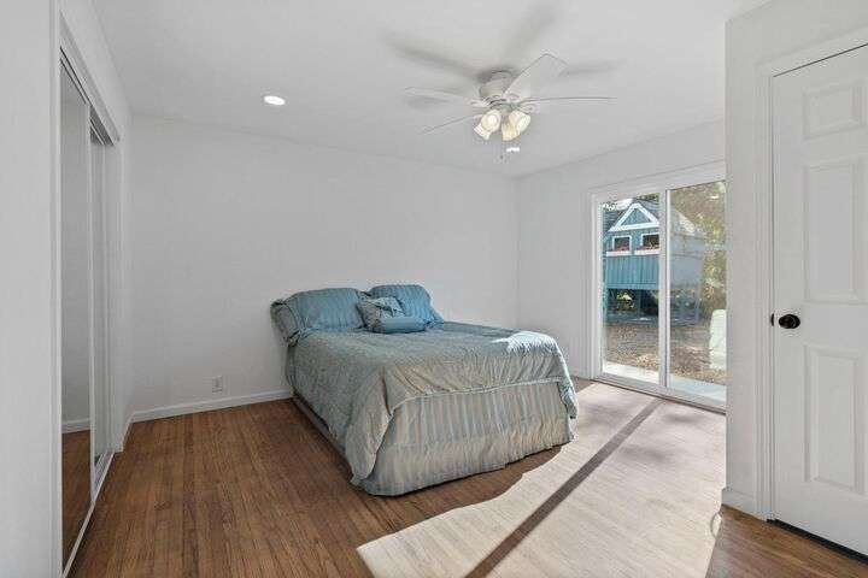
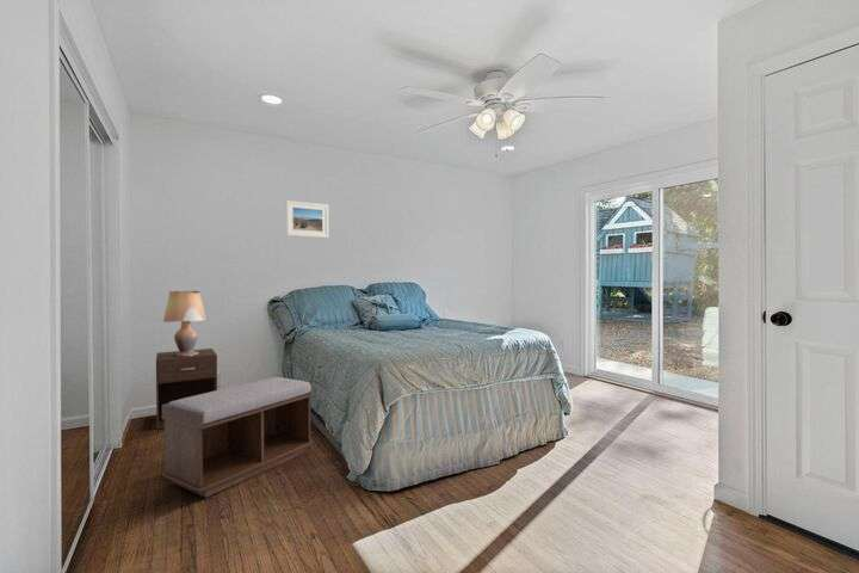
+ bench [161,376,314,499]
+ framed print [285,199,329,239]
+ nightstand [155,347,218,430]
+ lamp [162,290,208,356]
